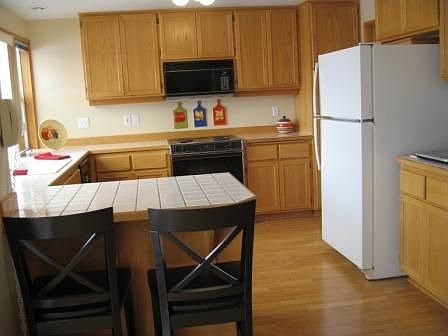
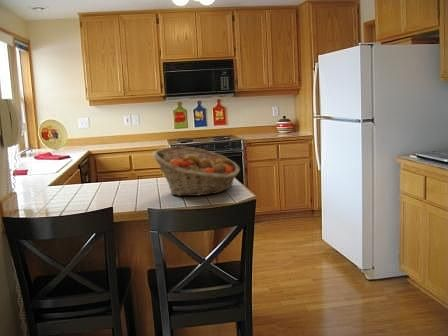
+ fruit basket [151,145,241,197]
